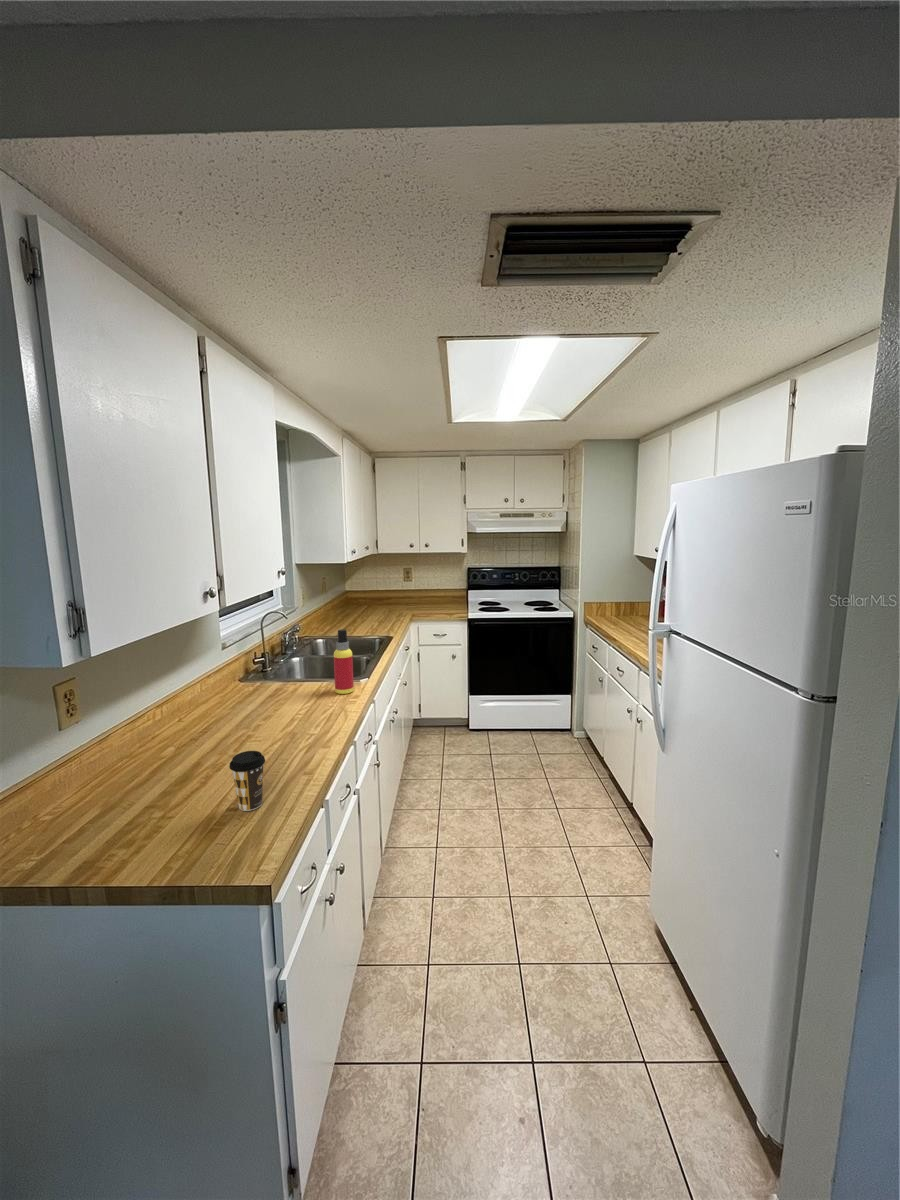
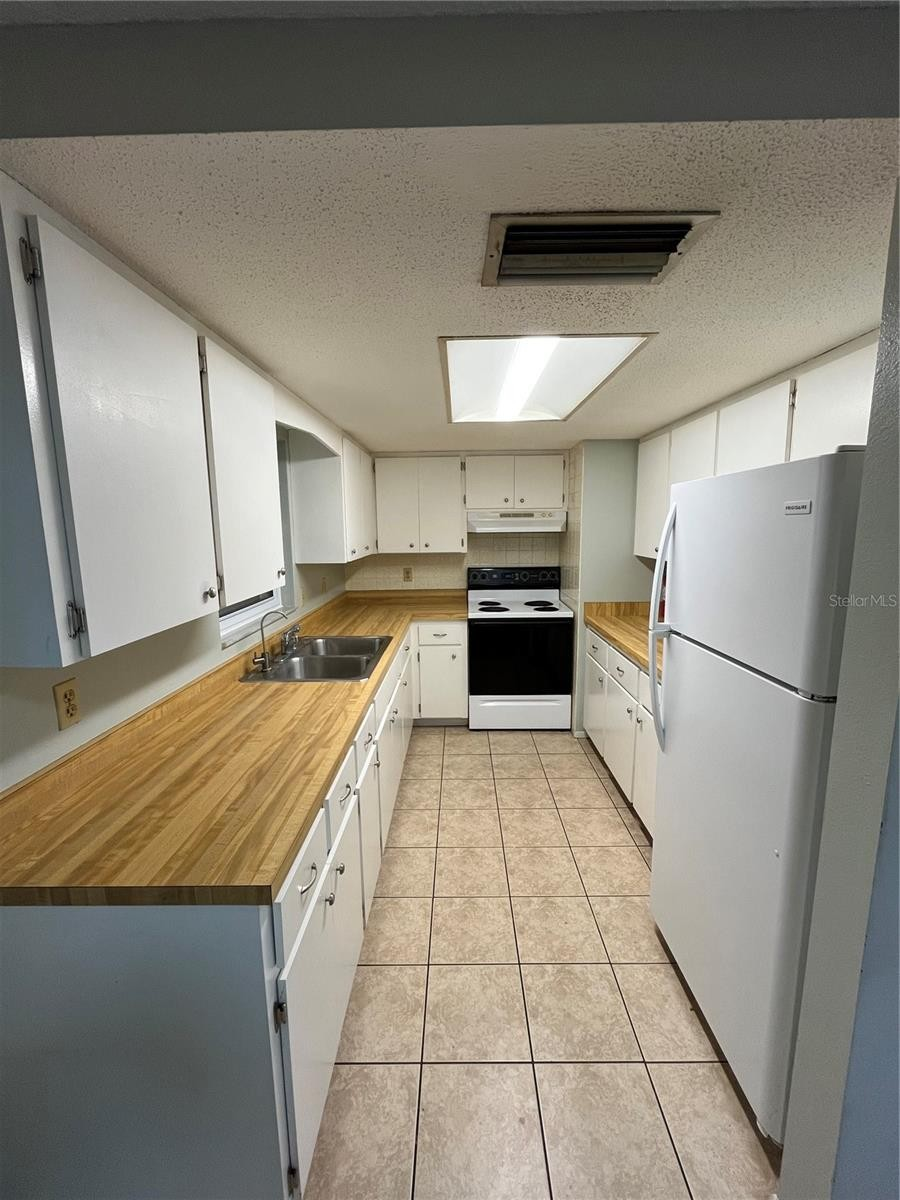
- coffee cup [228,750,266,812]
- spray bottle [333,628,355,695]
